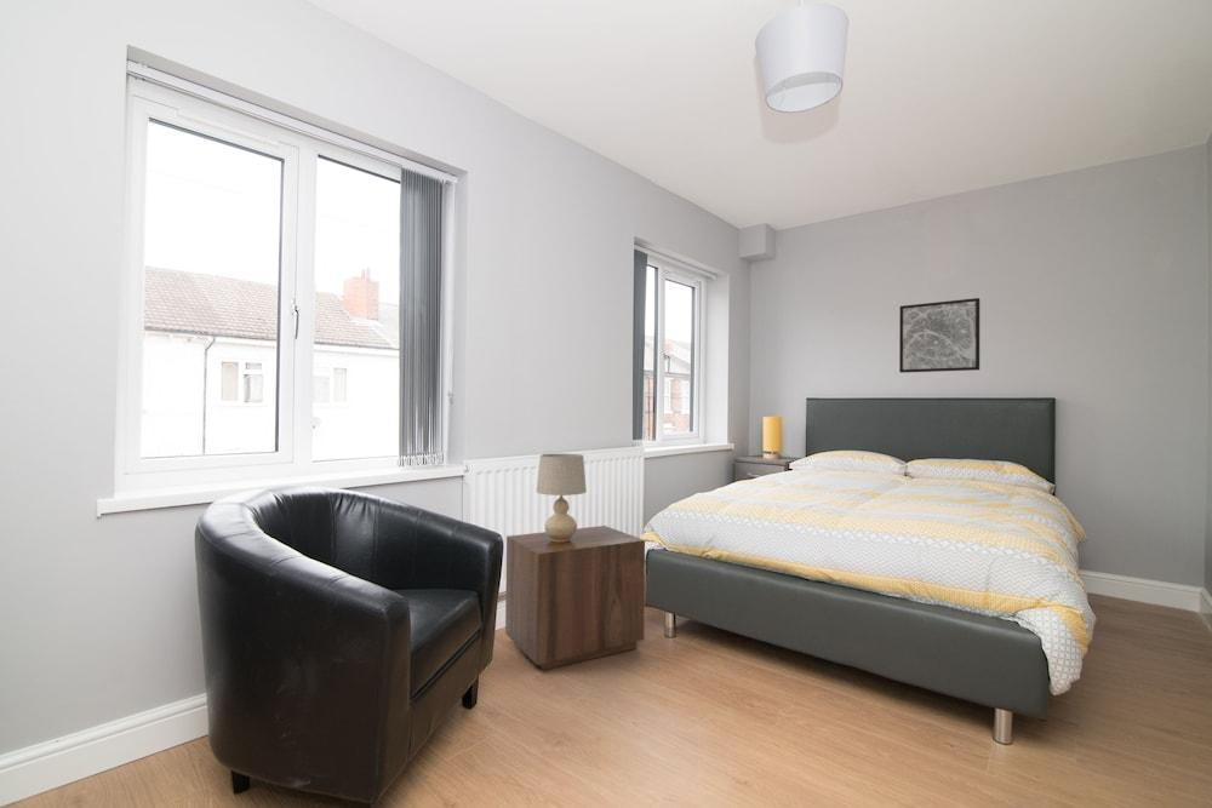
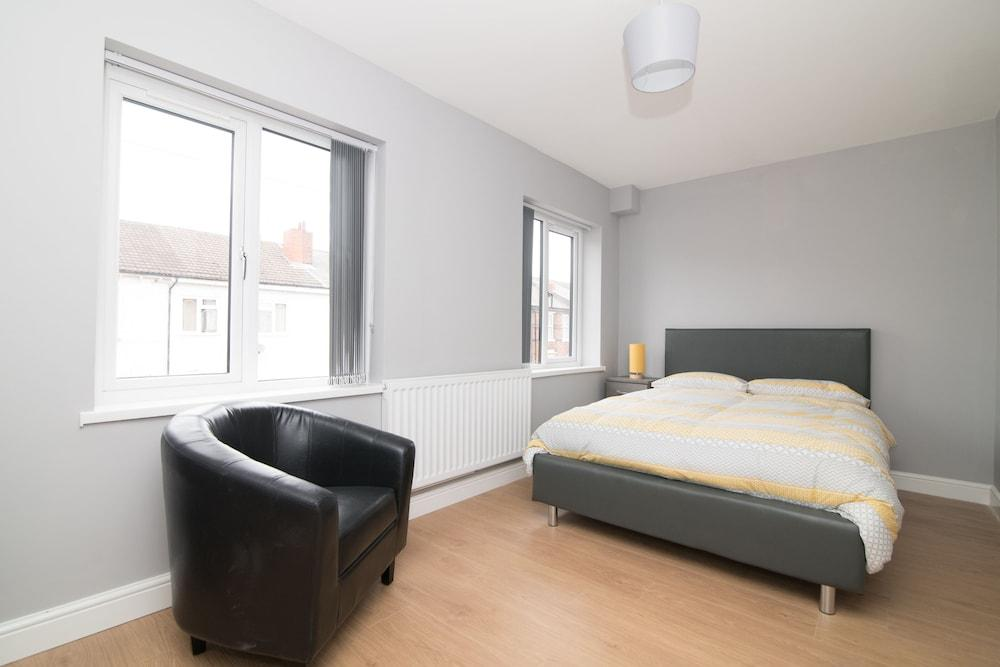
- wall art [898,297,981,374]
- nightstand [504,525,646,671]
- table lamp [536,453,588,541]
